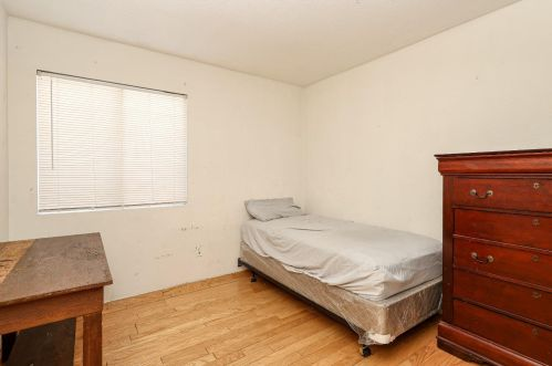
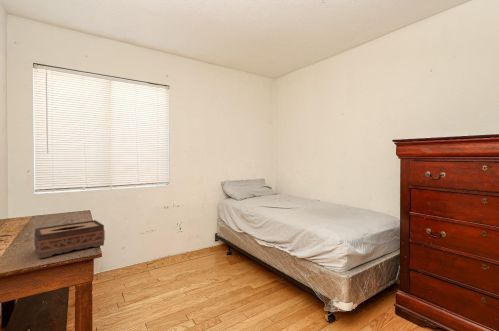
+ tissue box [33,219,106,260]
